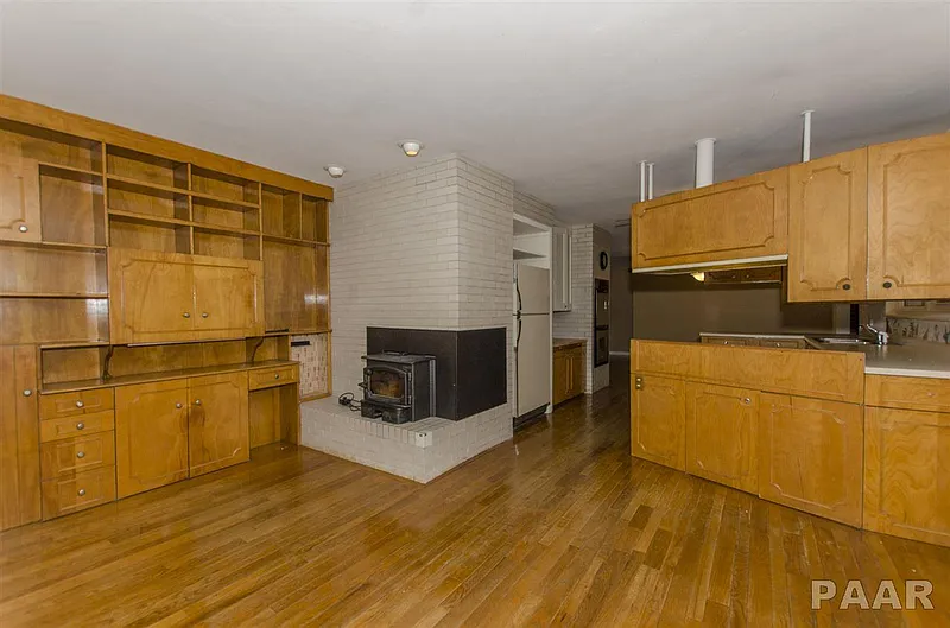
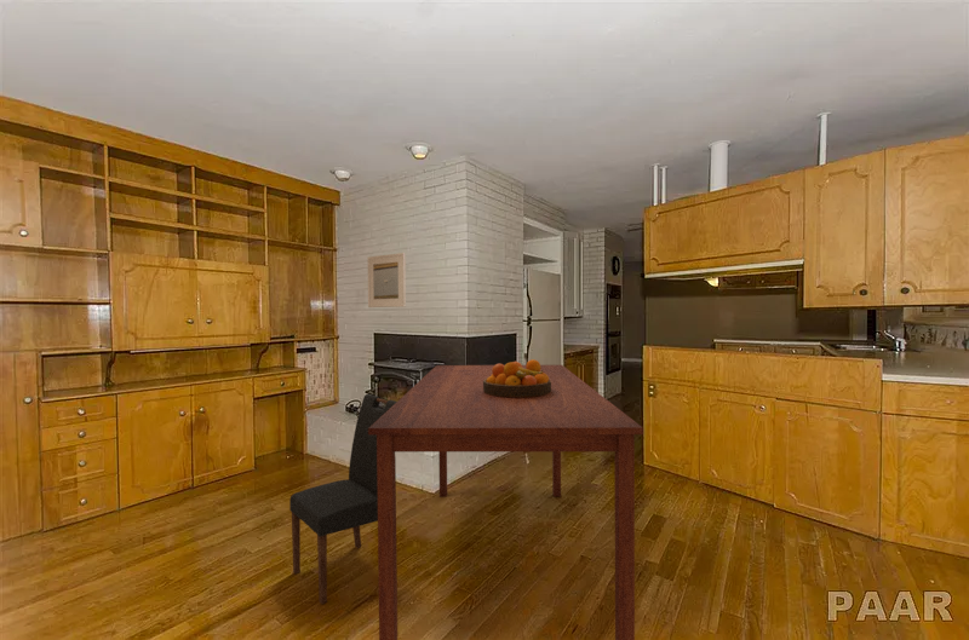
+ fruit bowl [483,358,551,397]
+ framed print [367,252,407,309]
+ dining table [368,364,644,640]
+ dining chair [288,393,397,605]
